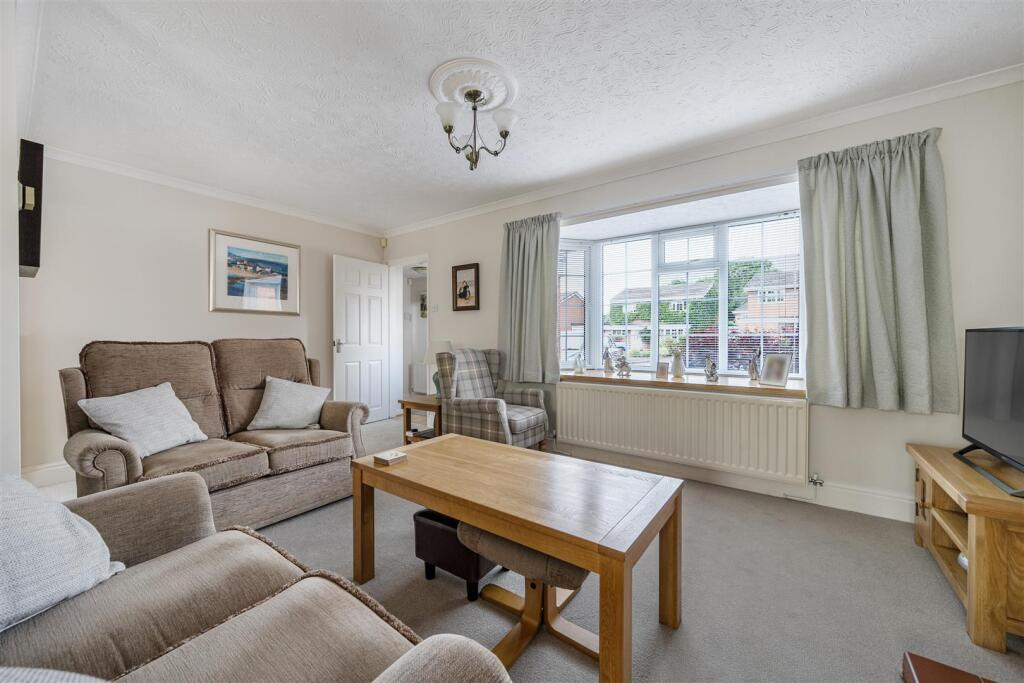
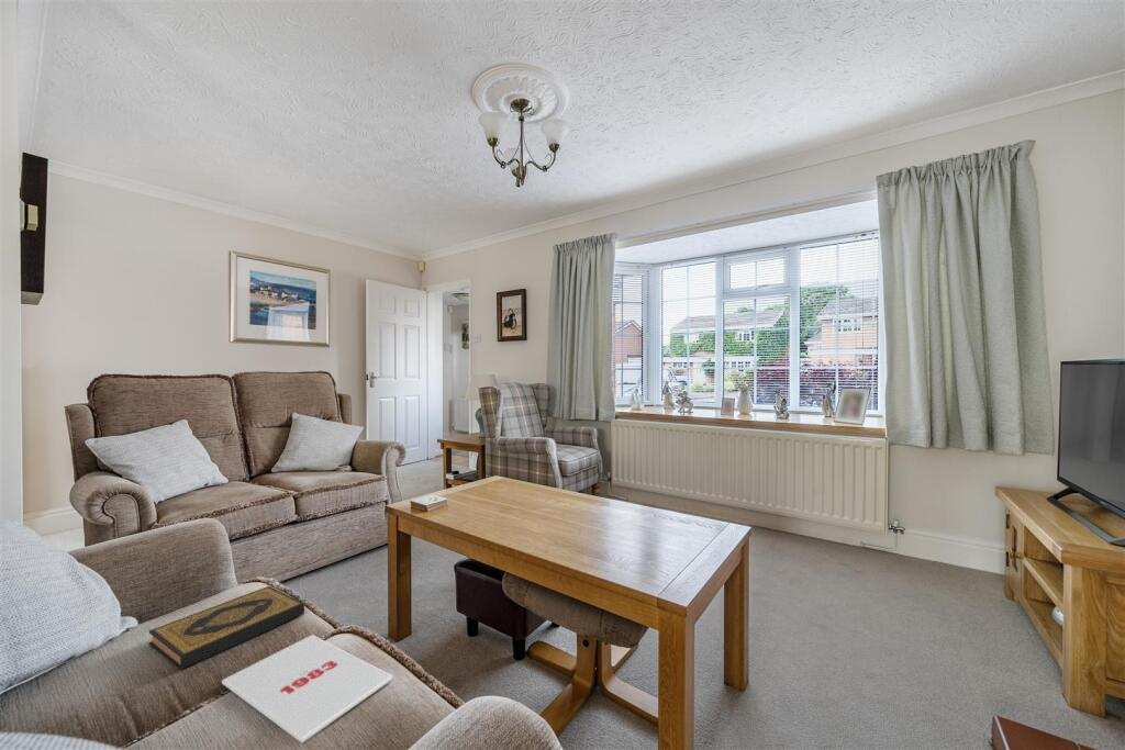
+ magazine [221,634,394,743]
+ hardback book [148,585,305,670]
